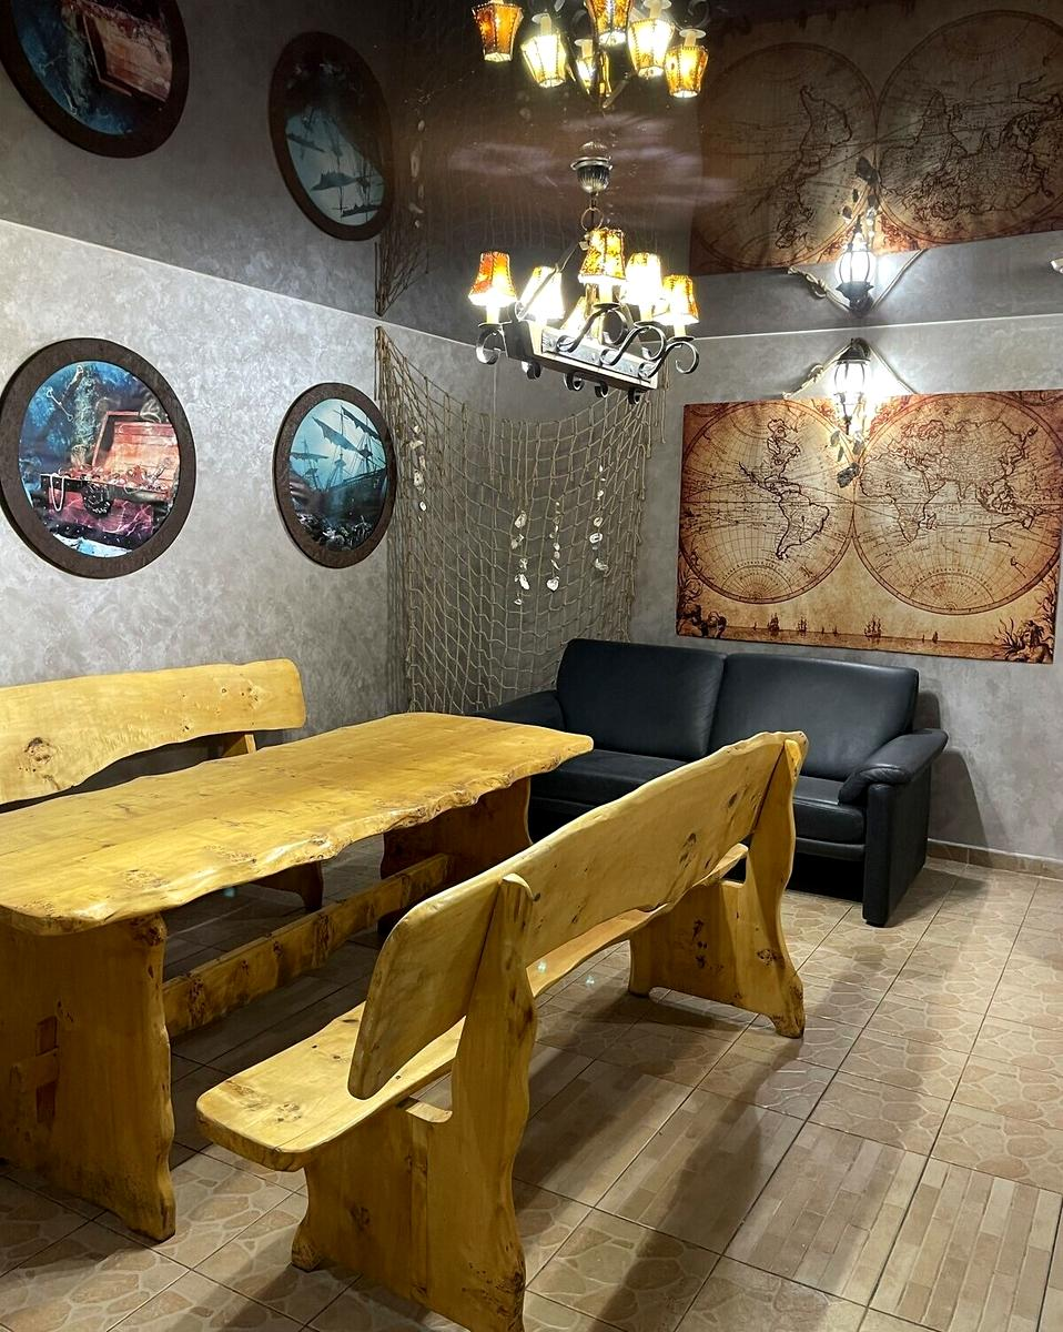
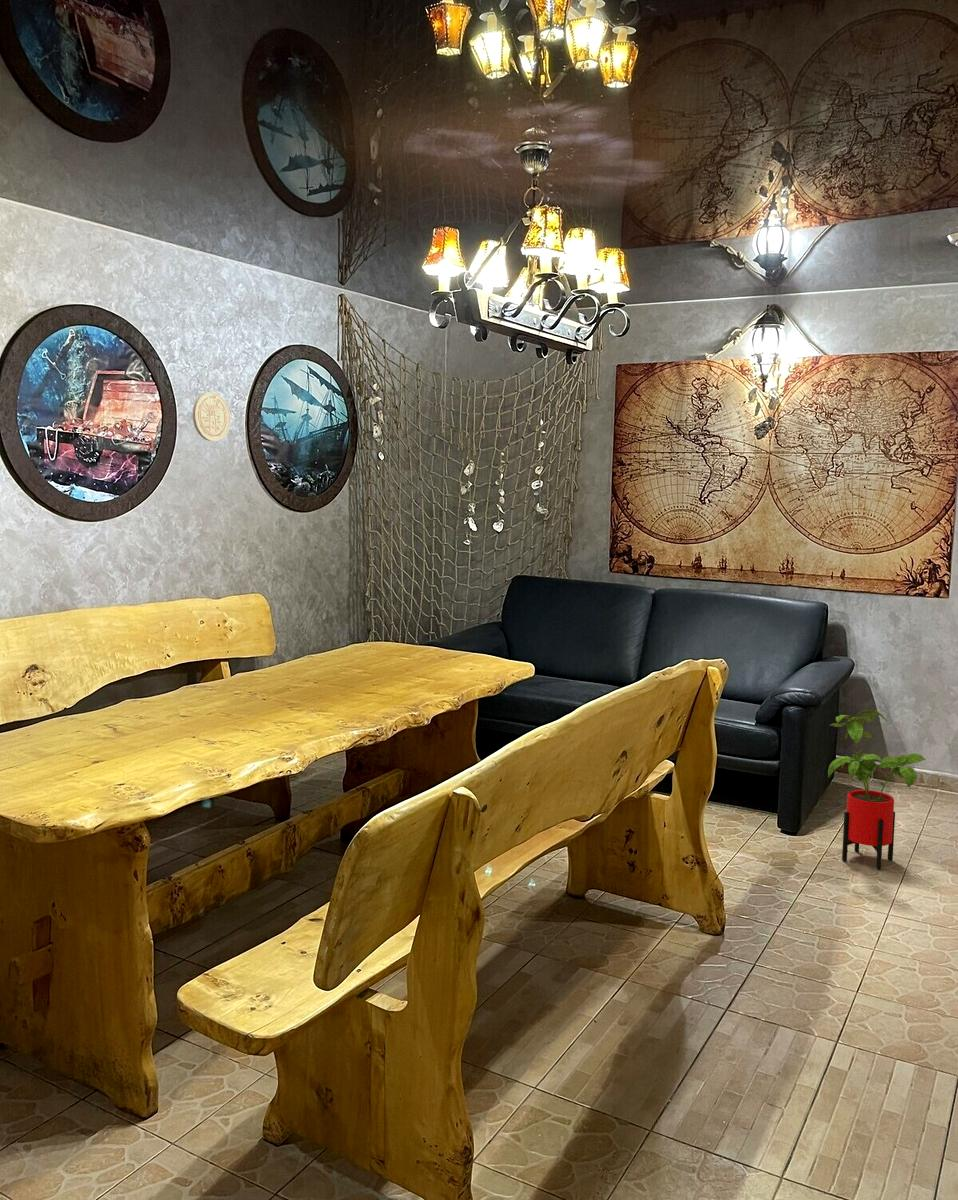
+ house plant [827,709,926,870]
+ medallion [192,391,232,442]
